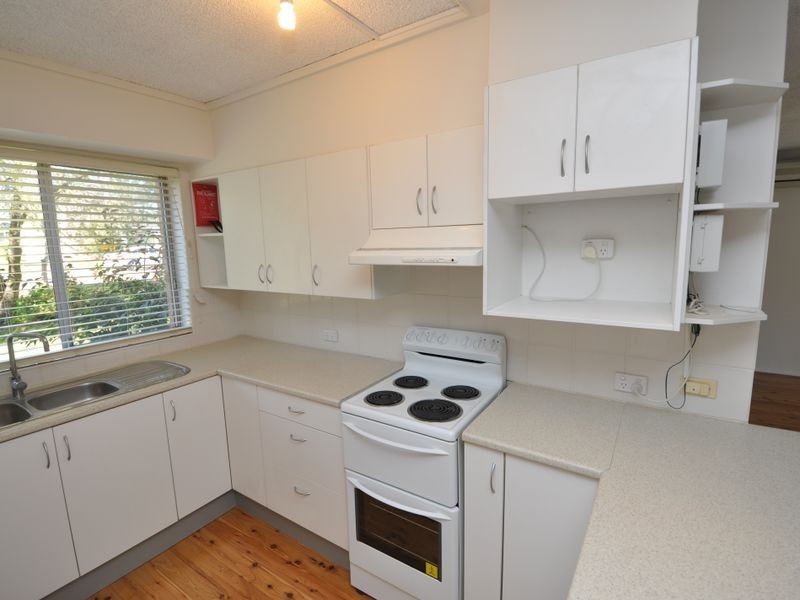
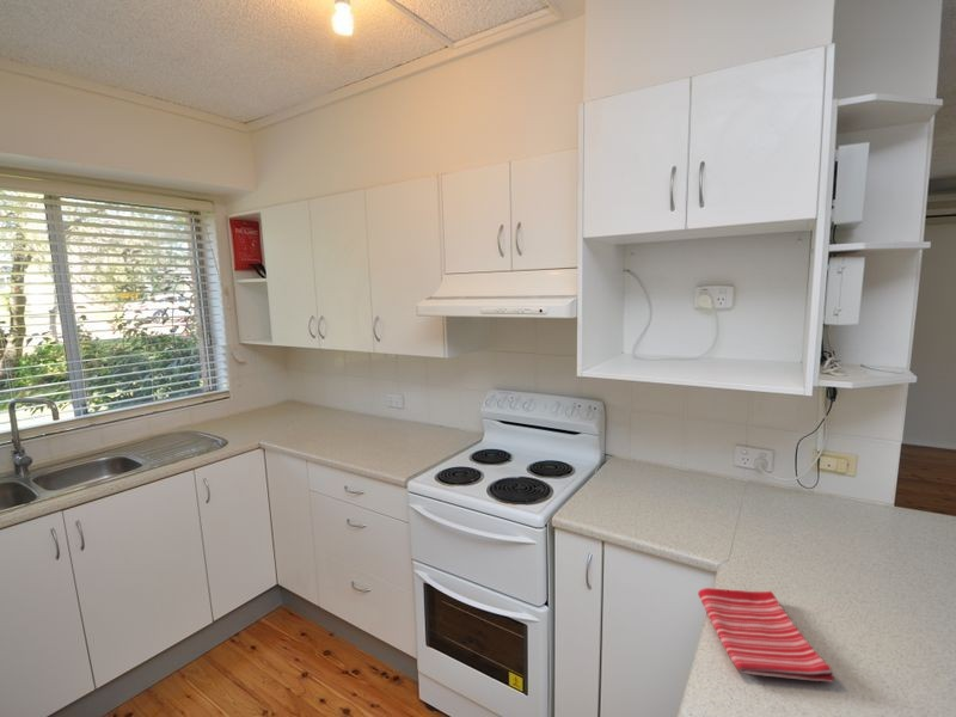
+ dish towel [697,587,835,684]
